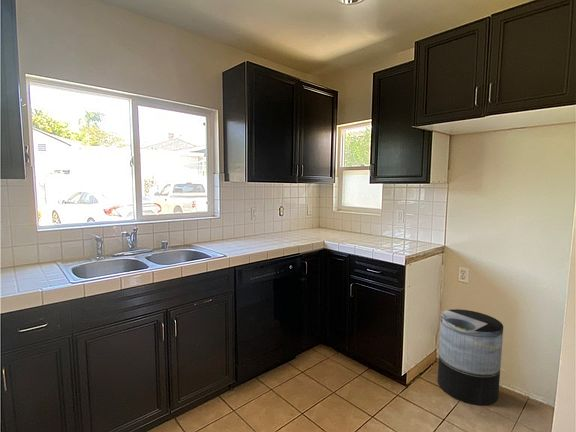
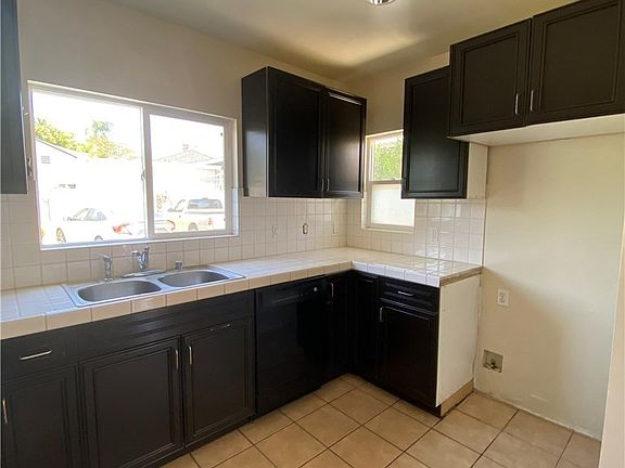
- trash can [437,308,504,407]
